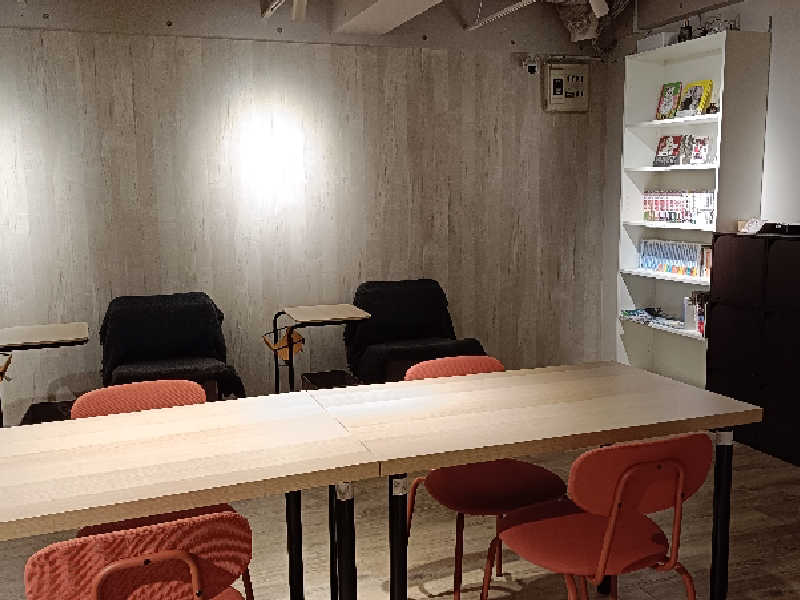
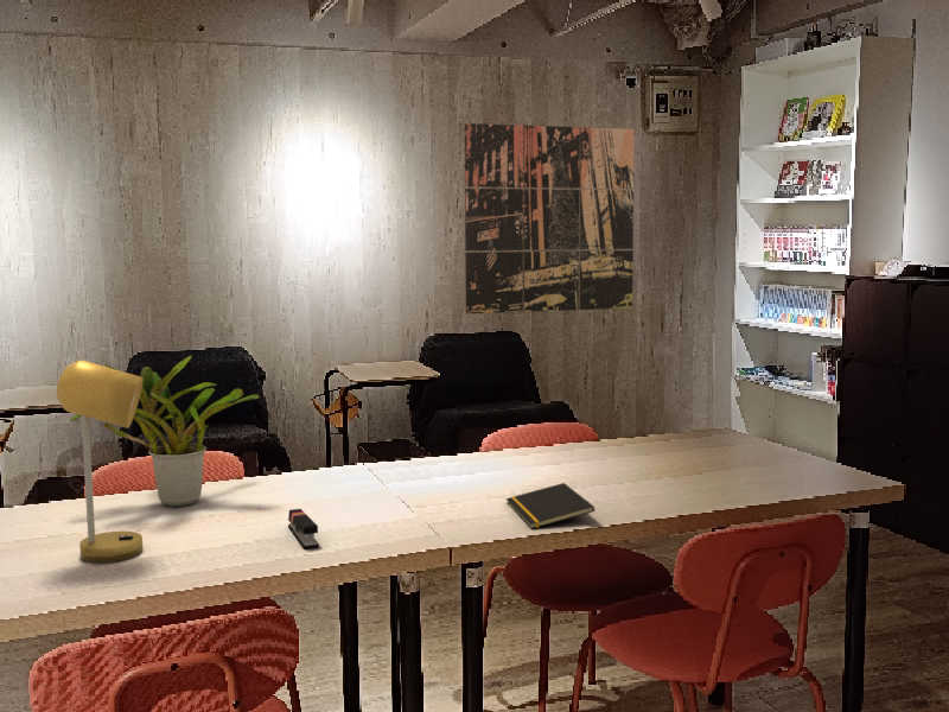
+ potted plant [69,355,260,508]
+ notepad [504,482,595,530]
+ stapler [287,508,320,549]
+ wall art [464,122,636,314]
+ desk lamp [56,358,144,564]
